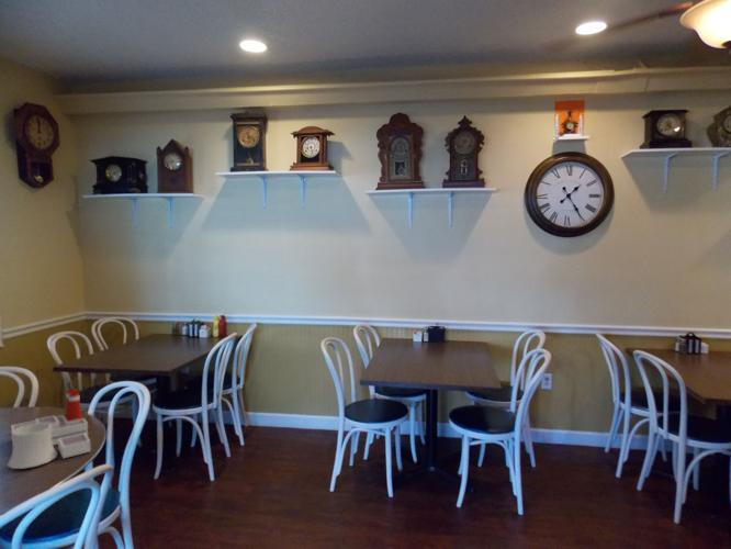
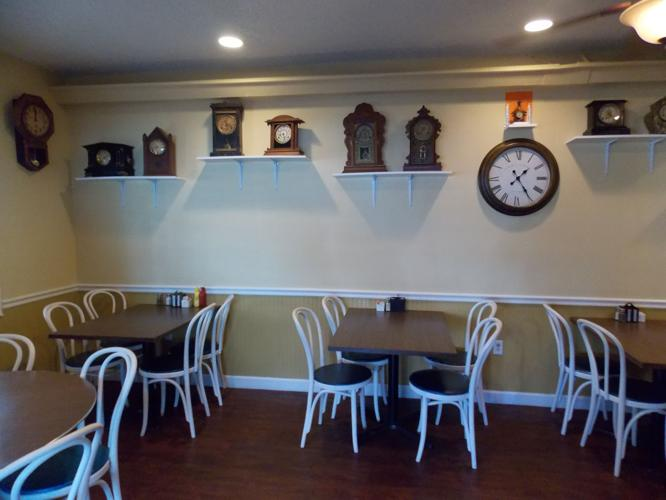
- architectural model [7,388,92,470]
